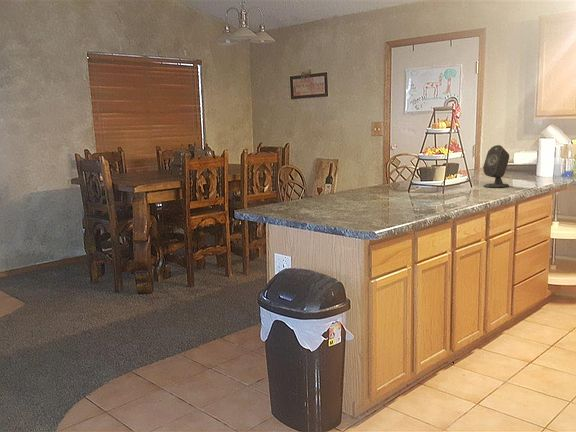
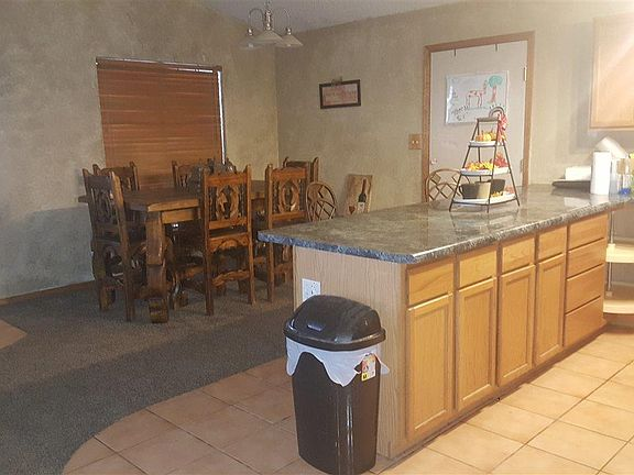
- speaker [482,144,510,189]
